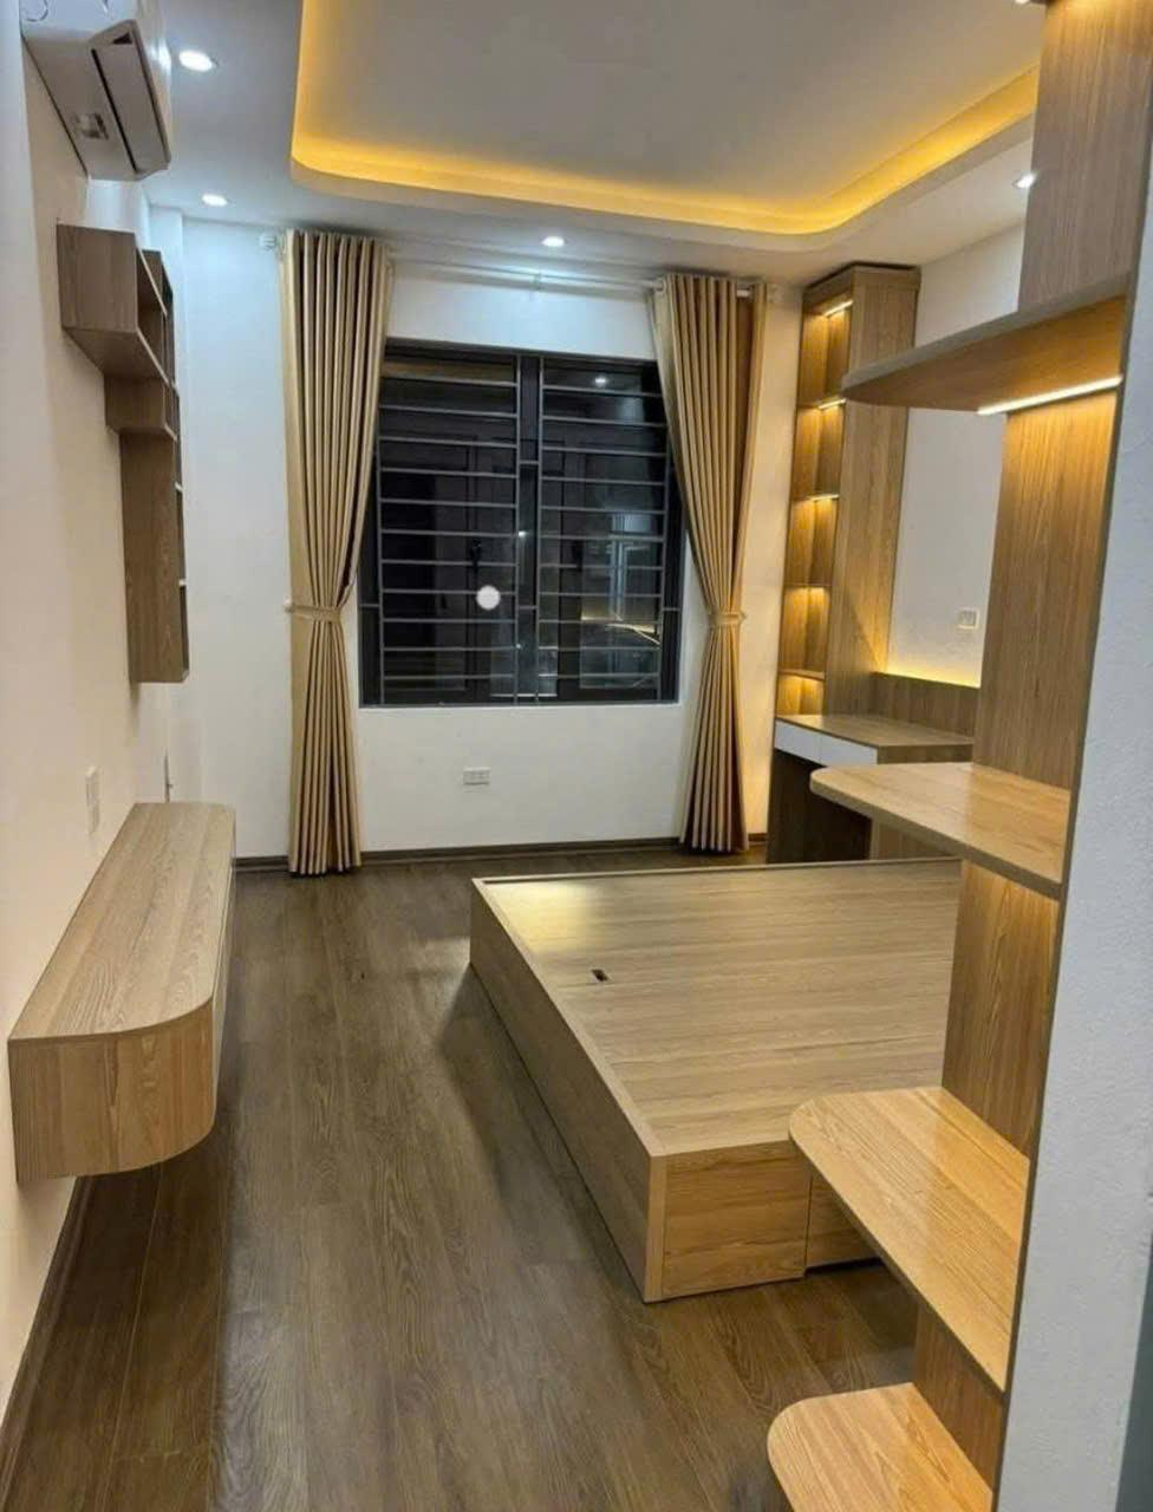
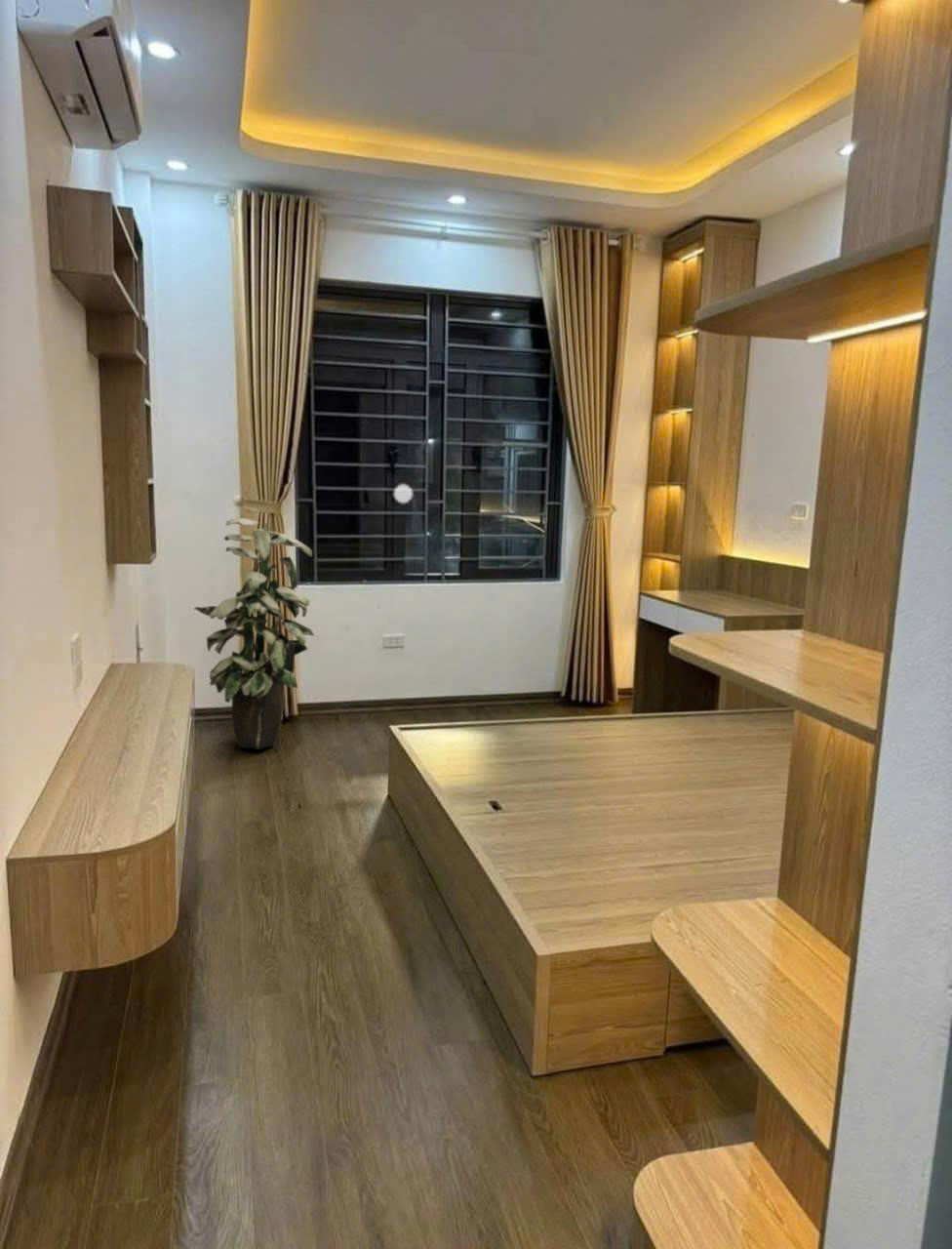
+ indoor plant [193,517,315,750]
